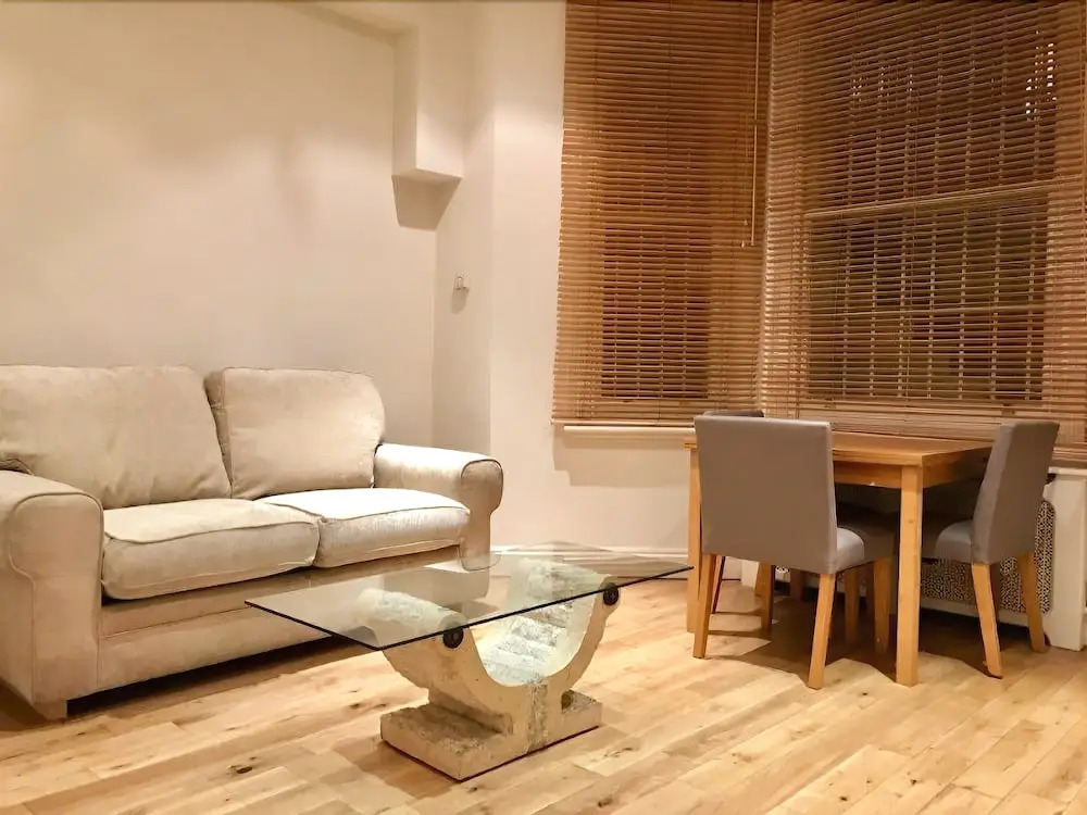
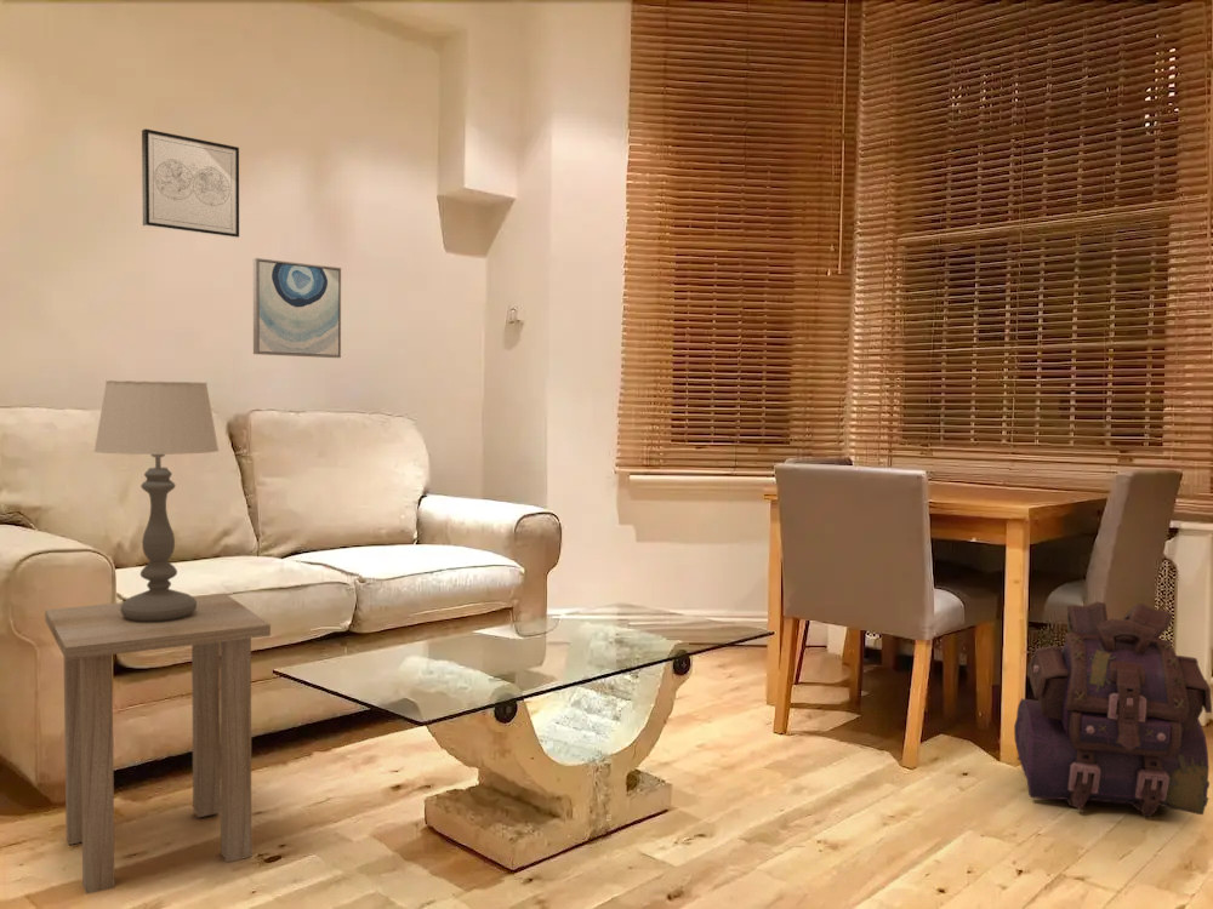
+ wall art [252,257,342,359]
+ side table [44,591,272,896]
+ wall art [141,128,240,239]
+ backpack [1013,600,1213,818]
+ table lamp [92,379,221,622]
